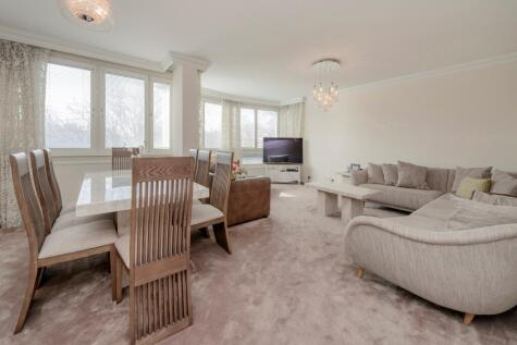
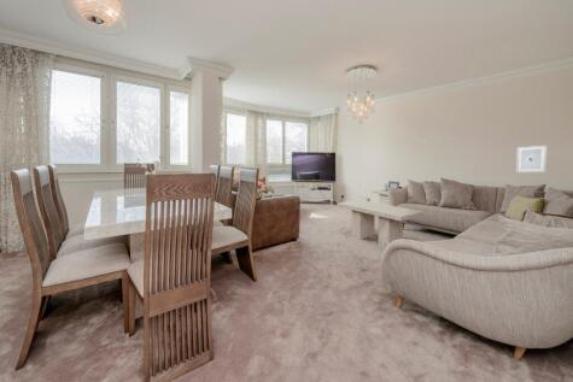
+ wall art [515,145,549,174]
